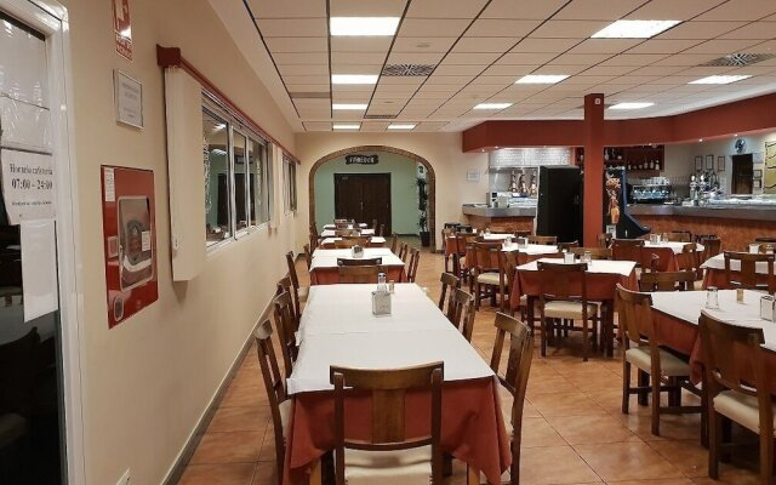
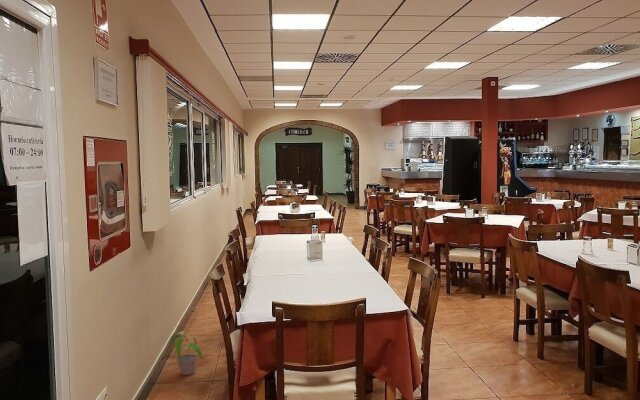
+ potted plant [168,330,204,376]
